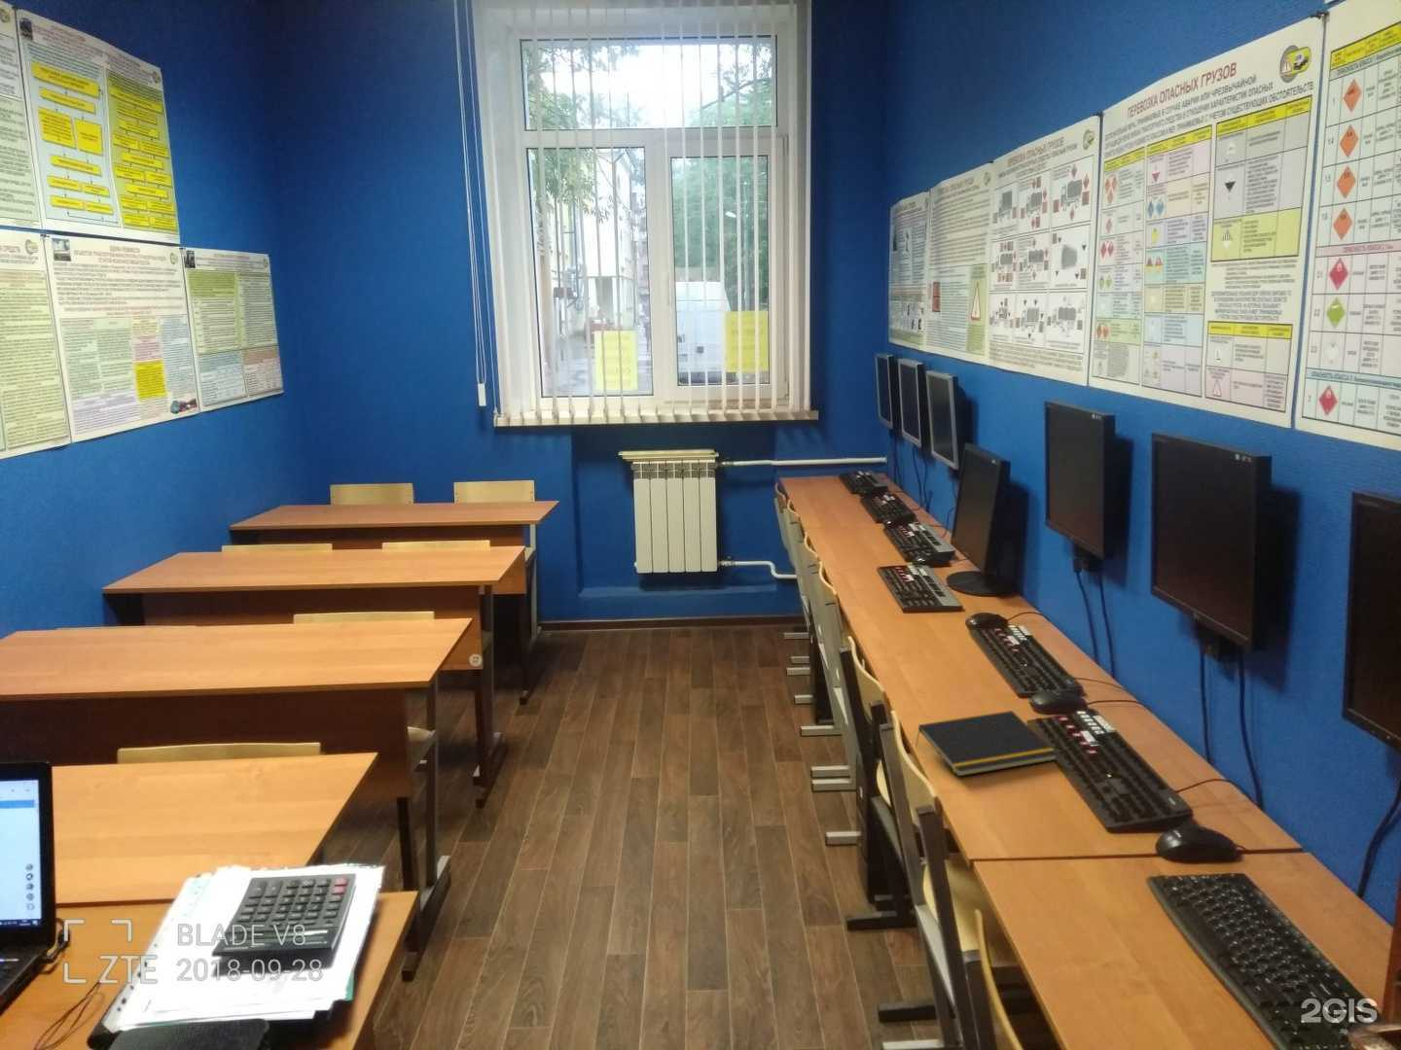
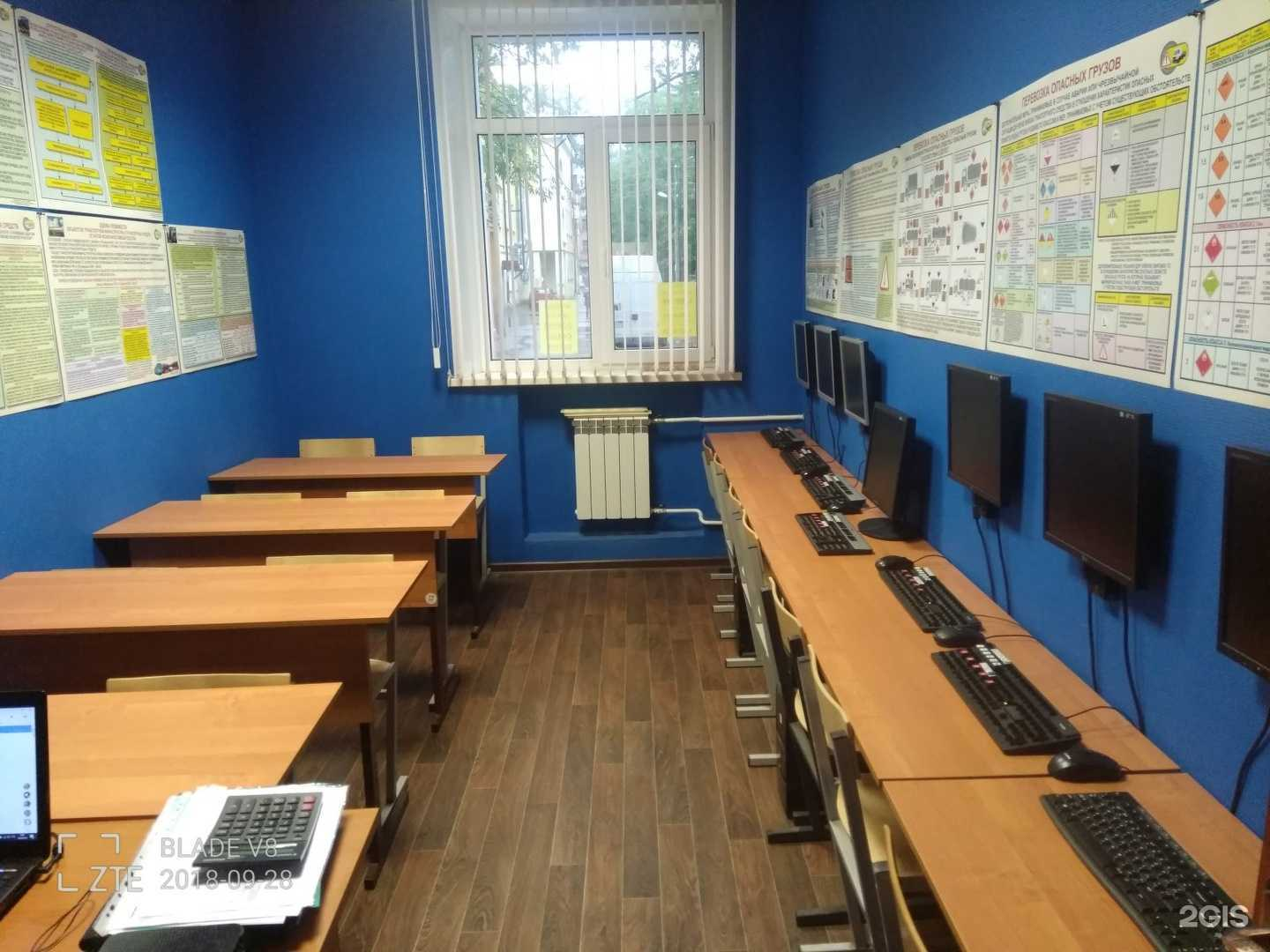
- notepad [915,709,1059,778]
